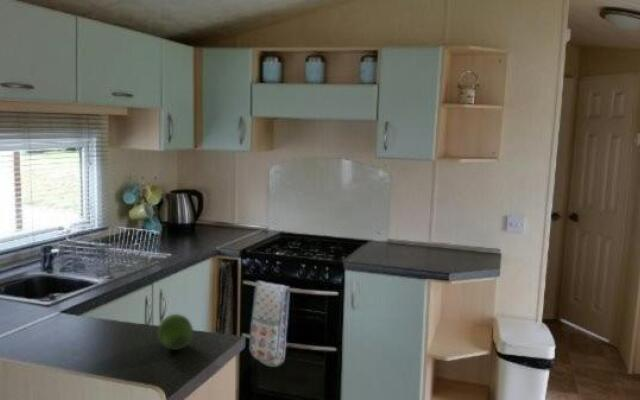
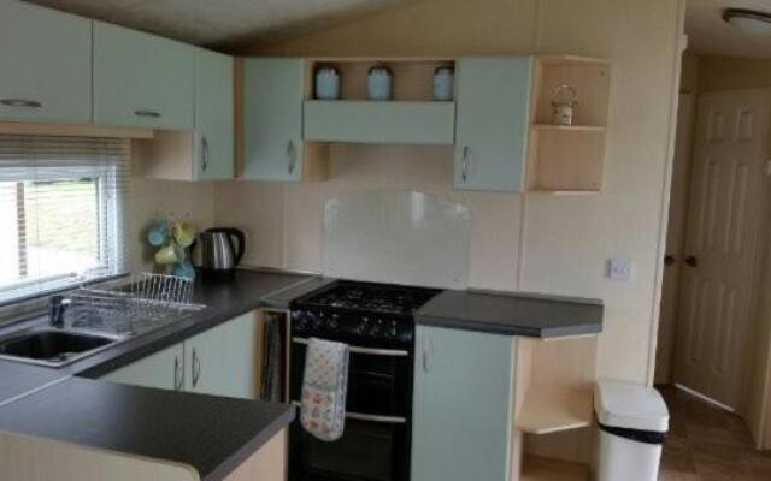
- fruit [157,313,194,351]
